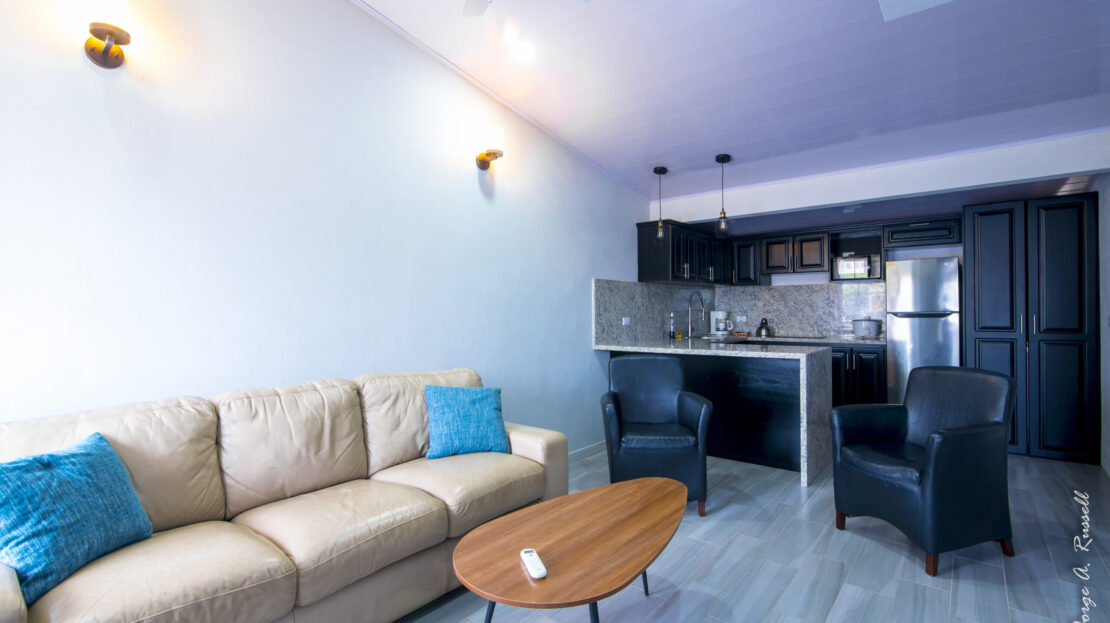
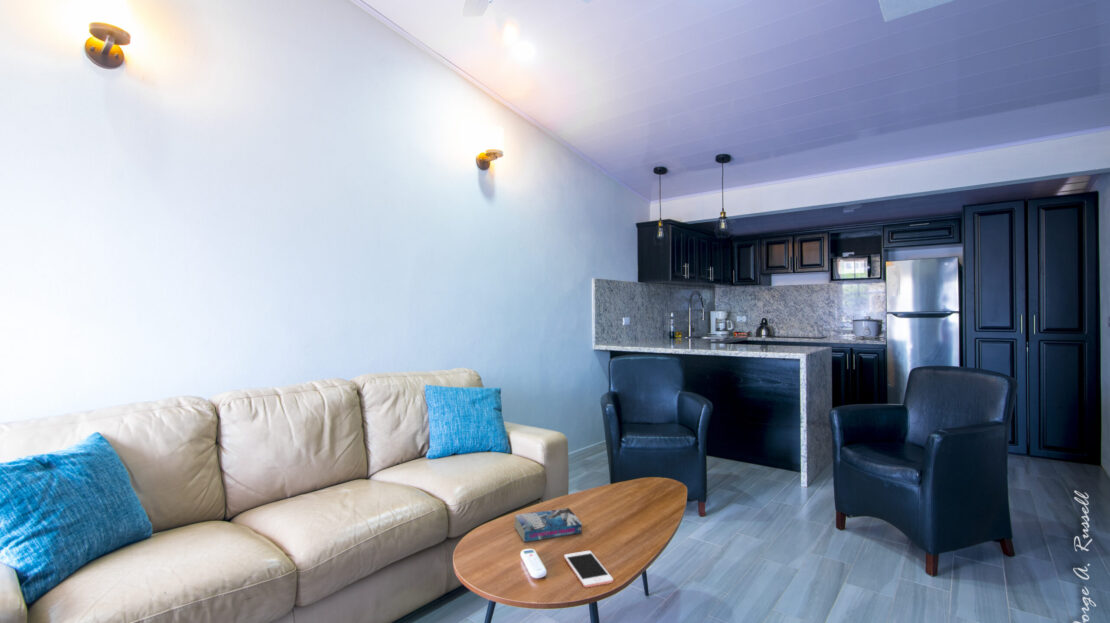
+ cell phone [563,550,614,588]
+ book [513,507,583,543]
